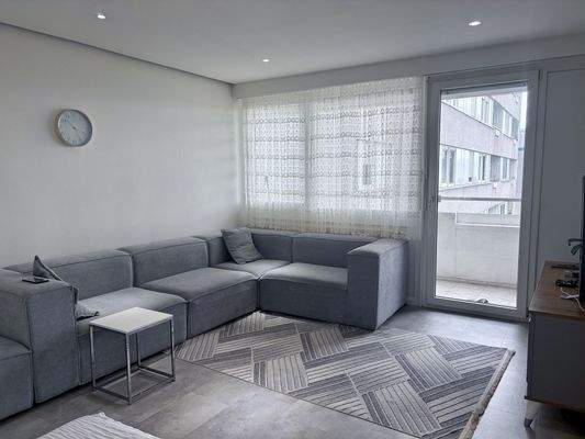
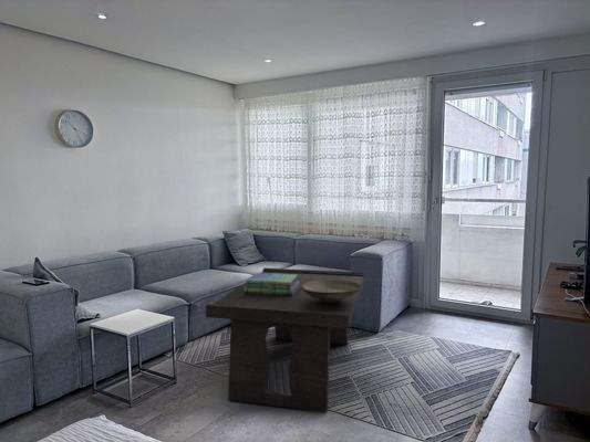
+ coffee table [205,266,365,413]
+ stack of books [245,272,299,295]
+ decorative bowl [301,280,363,303]
